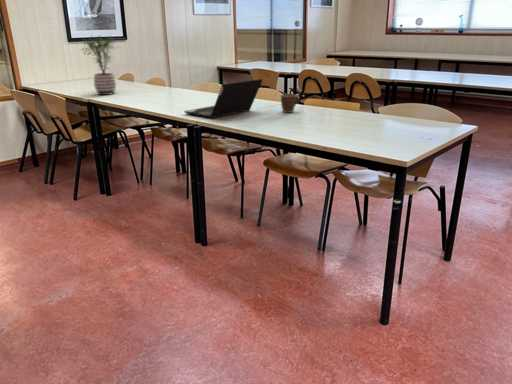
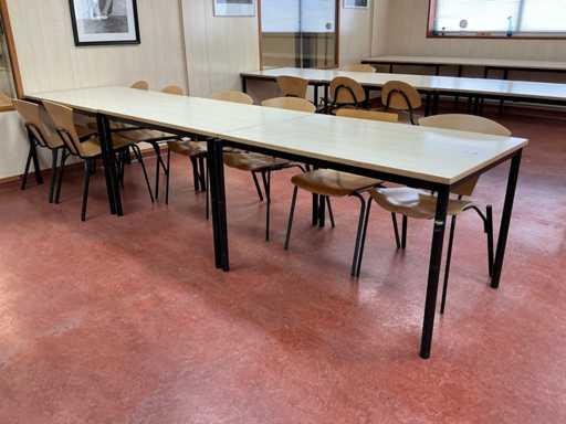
- mug [279,93,301,114]
- laptop computer [183,78,264,120]
- potted plant [79,34,118,96]
